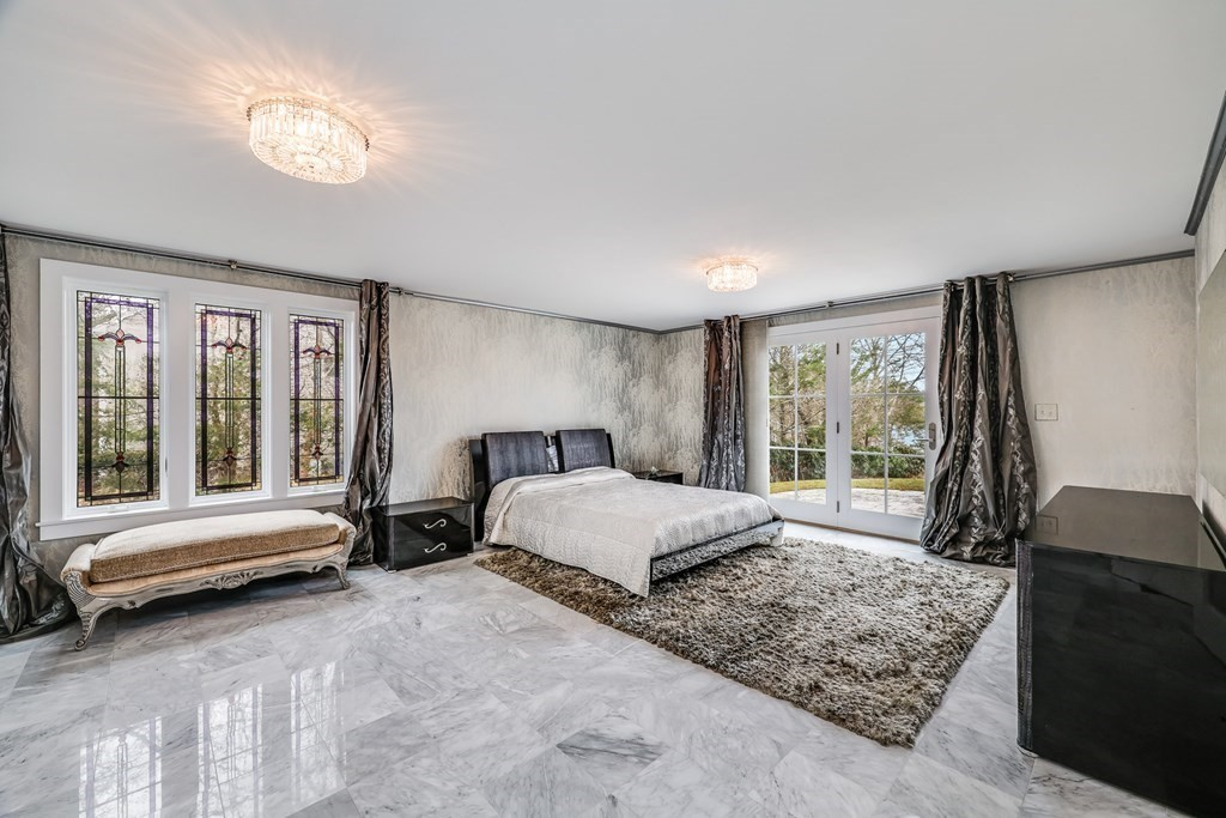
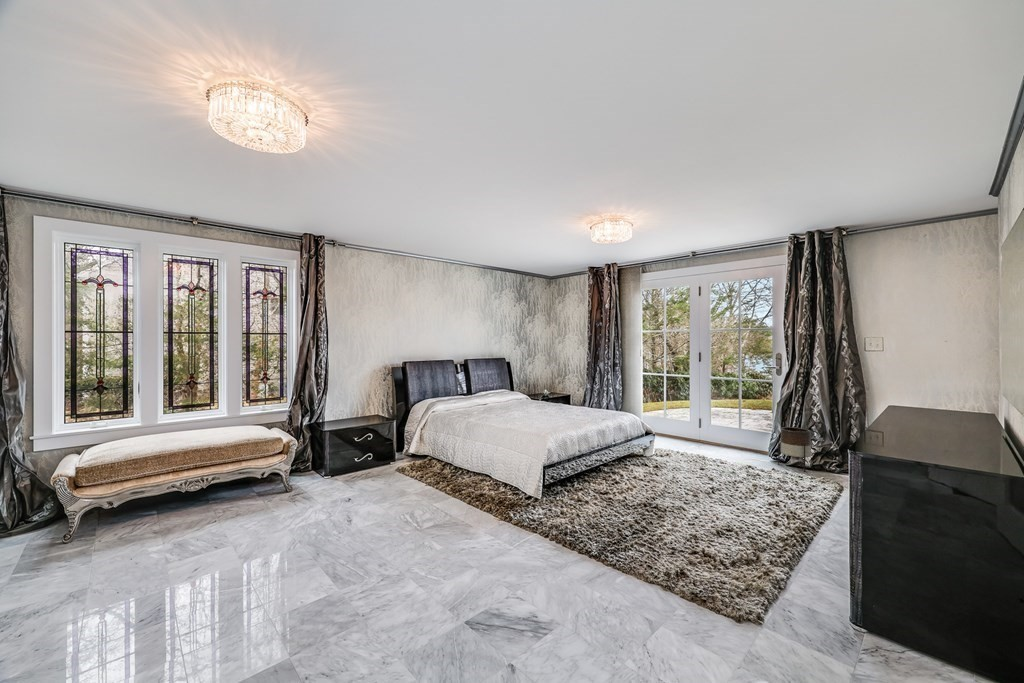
+ planter [777,426,812,473]
